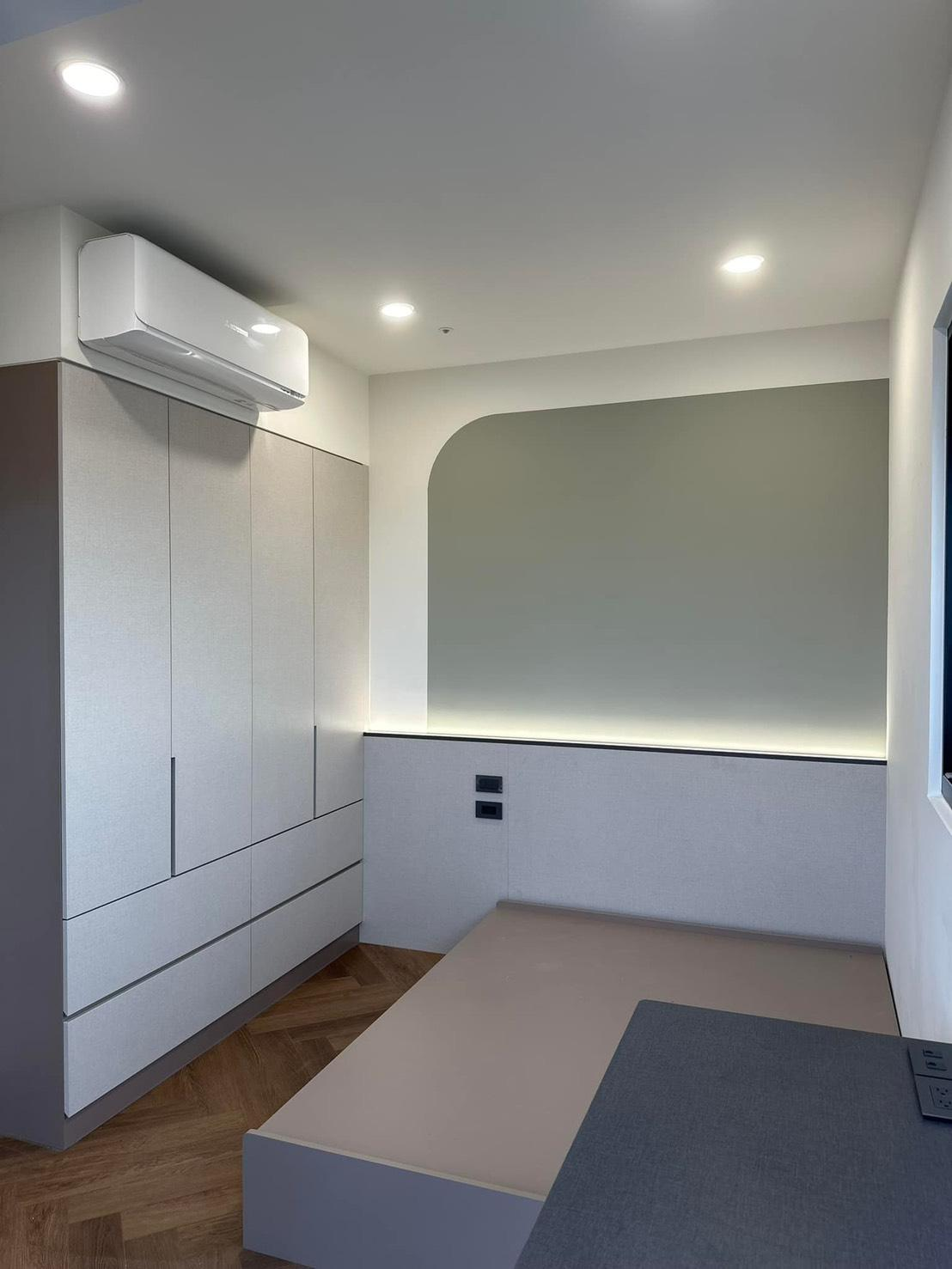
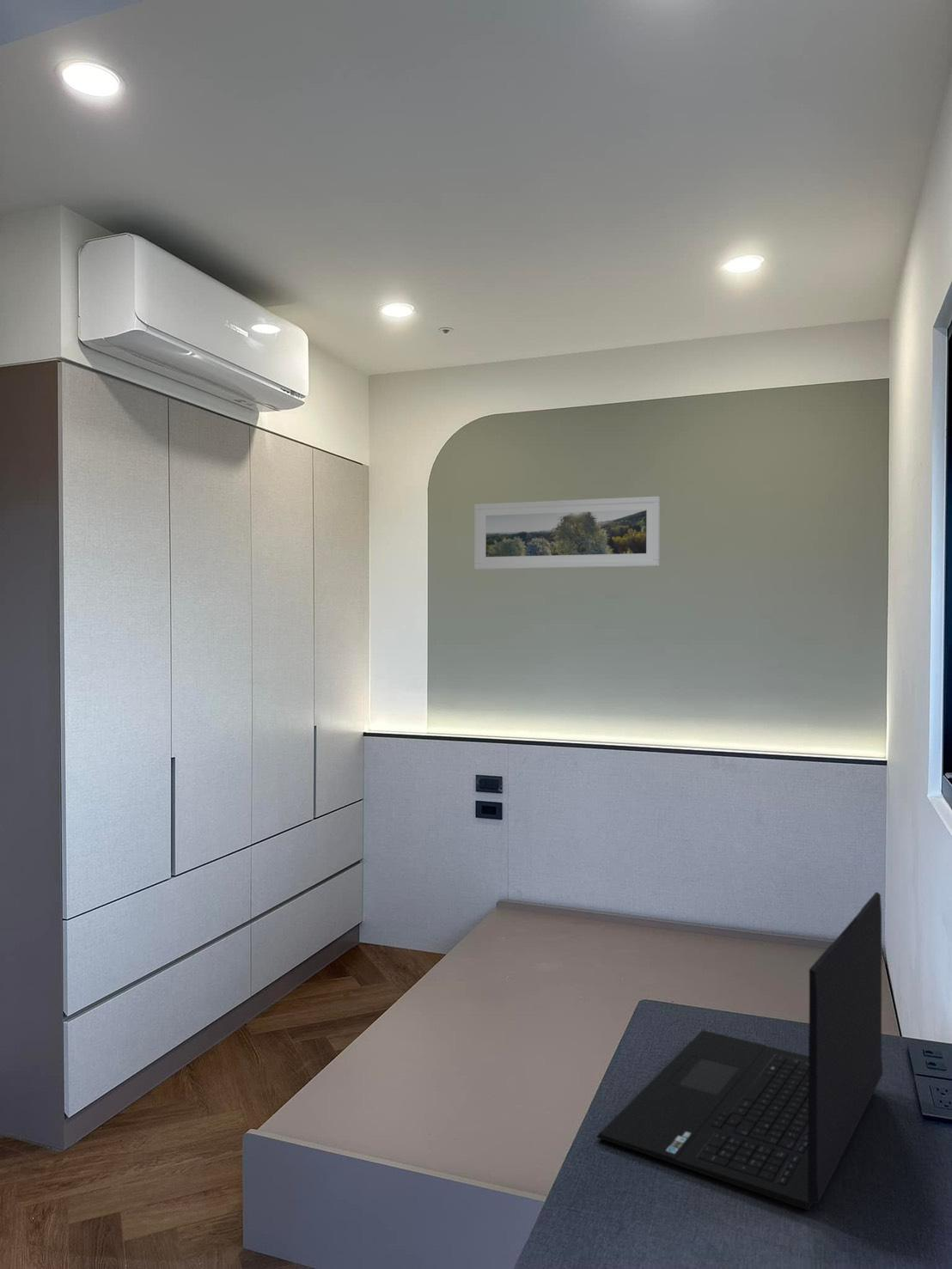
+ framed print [473,496,661,570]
+ laptop [595,891,883,1211]
